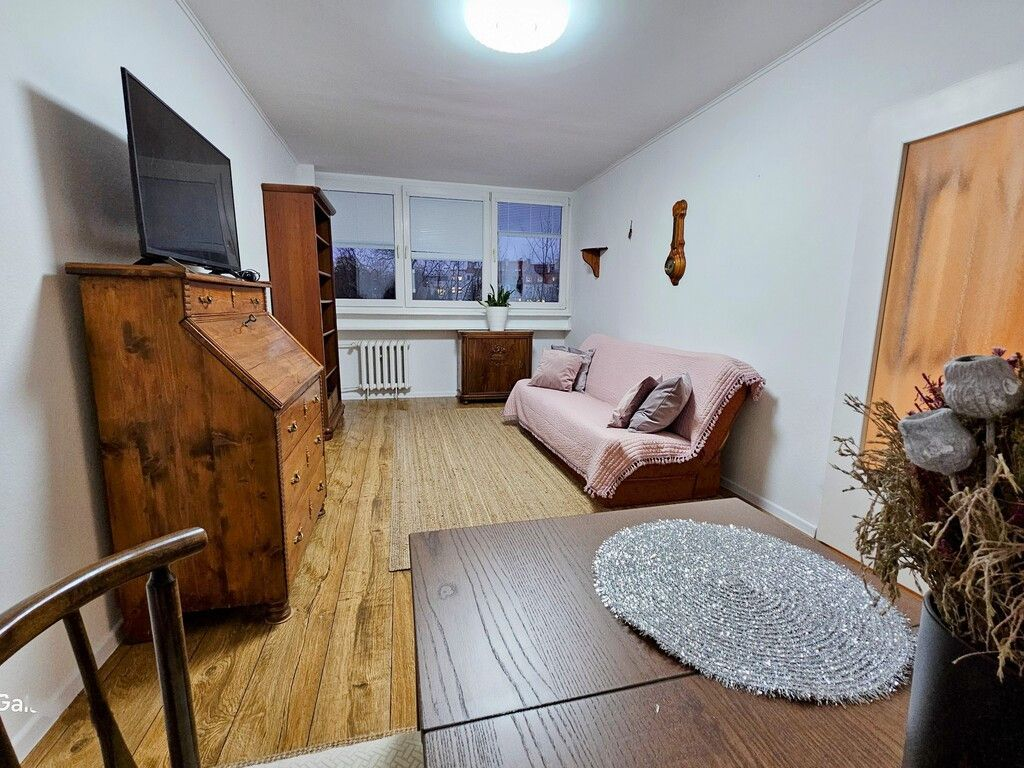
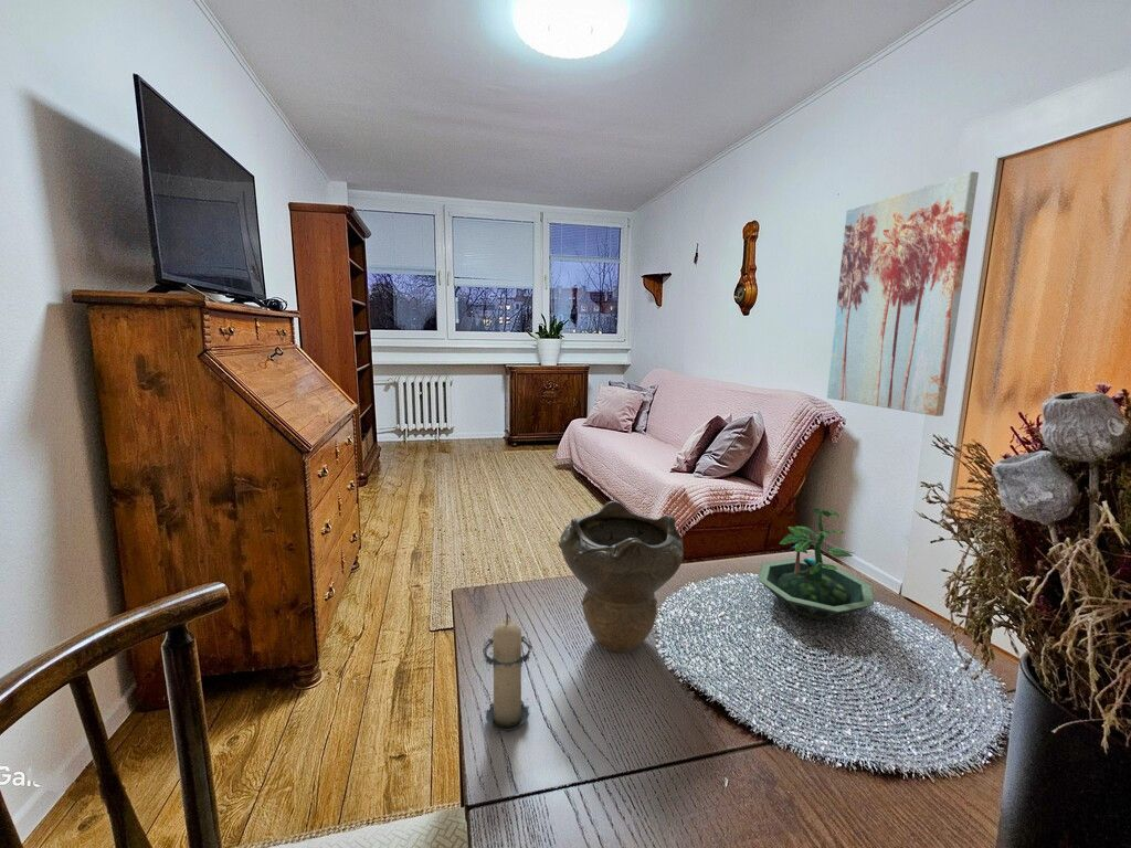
+ candle [482,613,533,733]
+ decorative bowl [558,500,685,654]
+ wall art [826,170,980,417]
+ terrarium [757,508,876,622]
